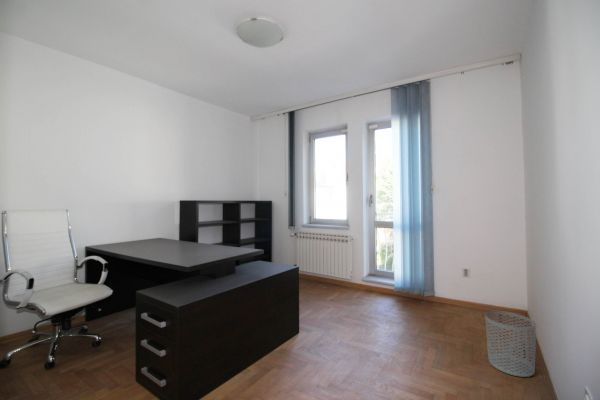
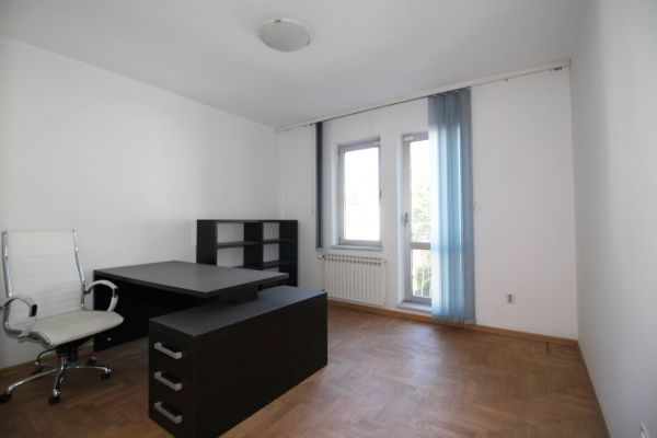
- waste bin [484,310,537,378]
